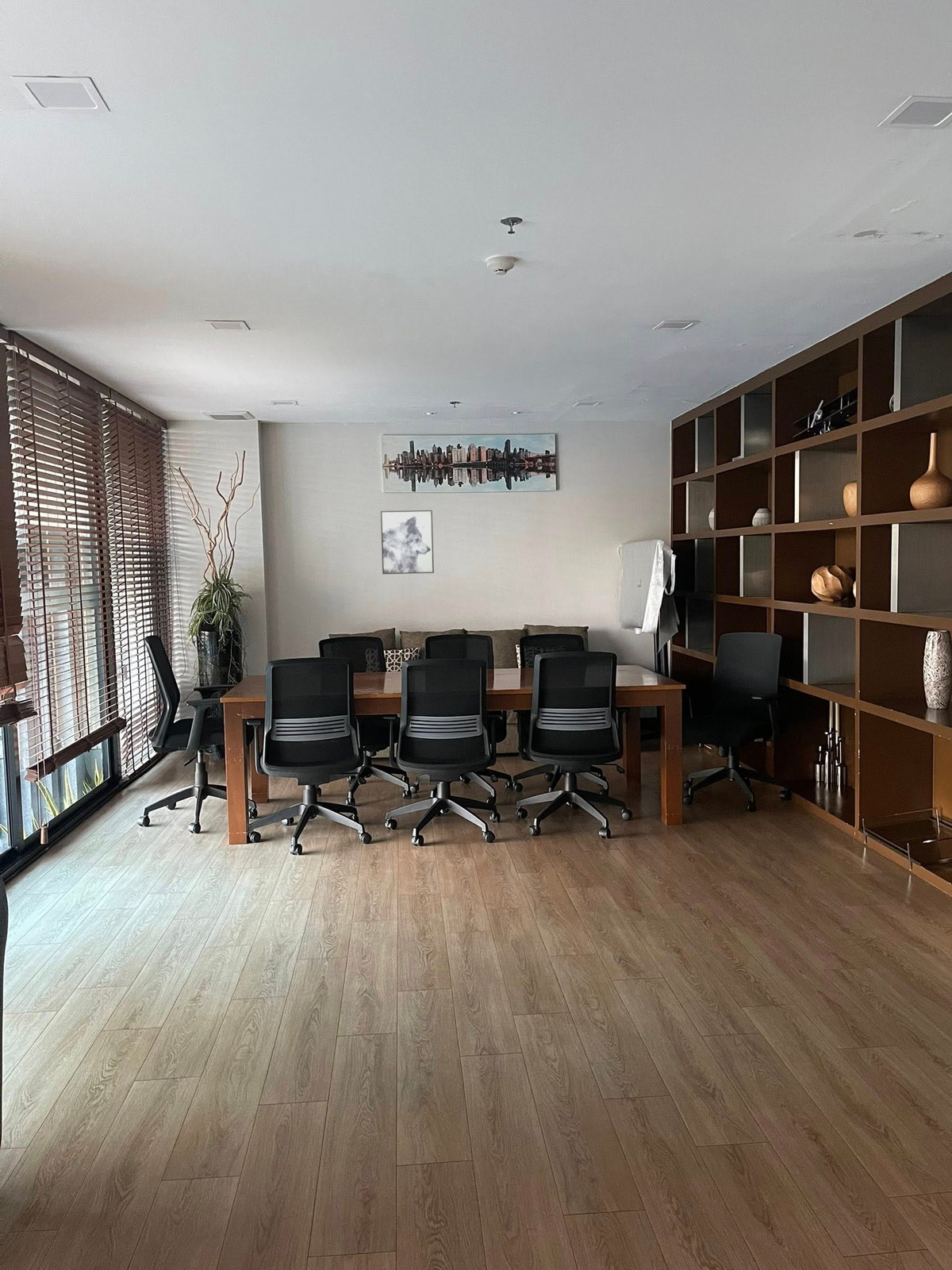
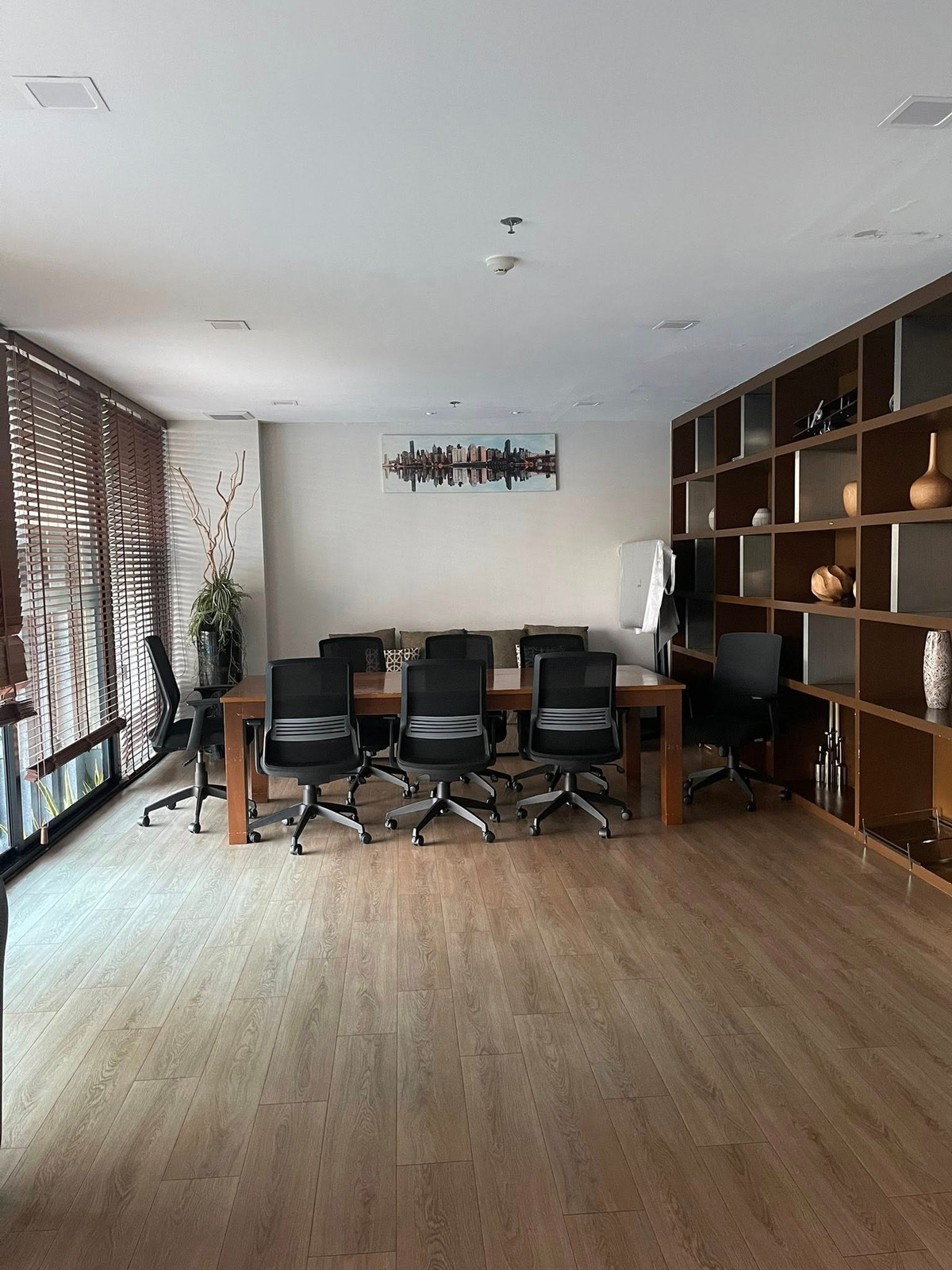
- wall art [380,510,435,575]
